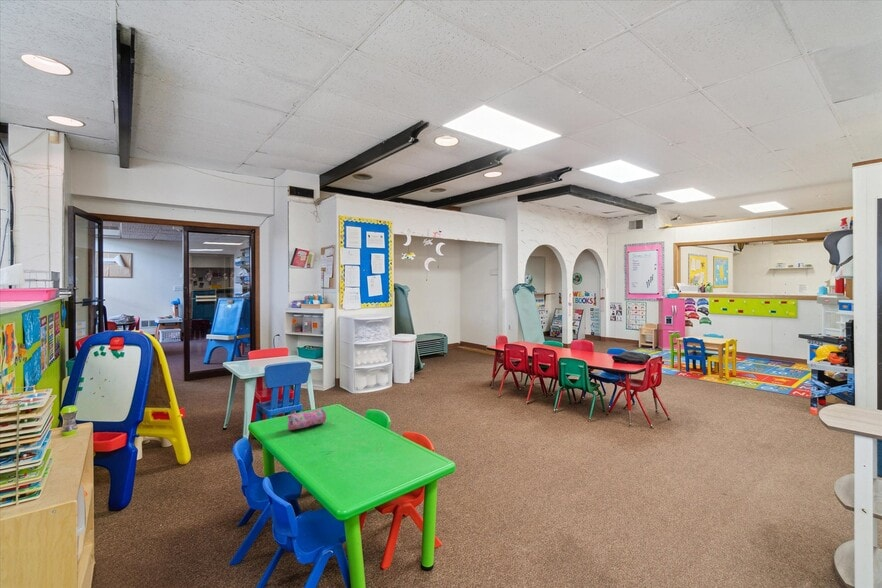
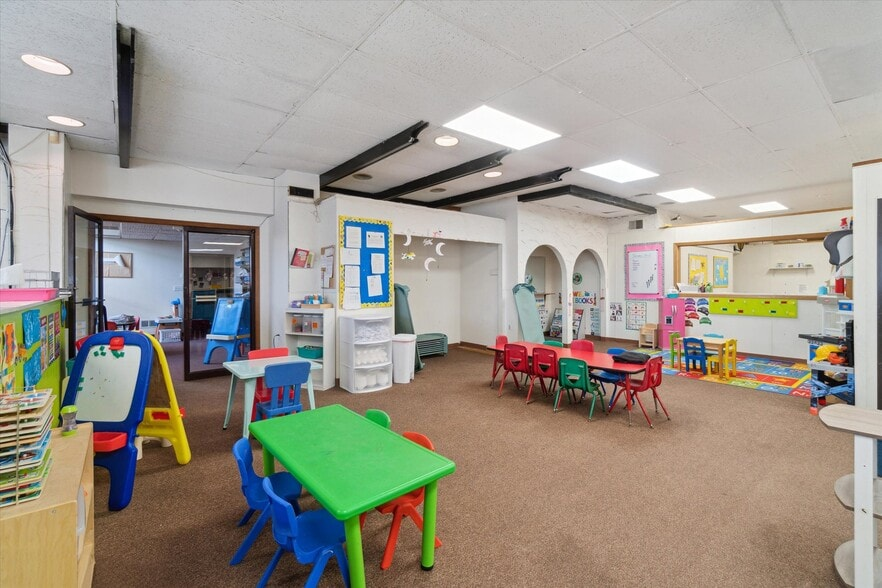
- pencil case [286,407,327,431]
